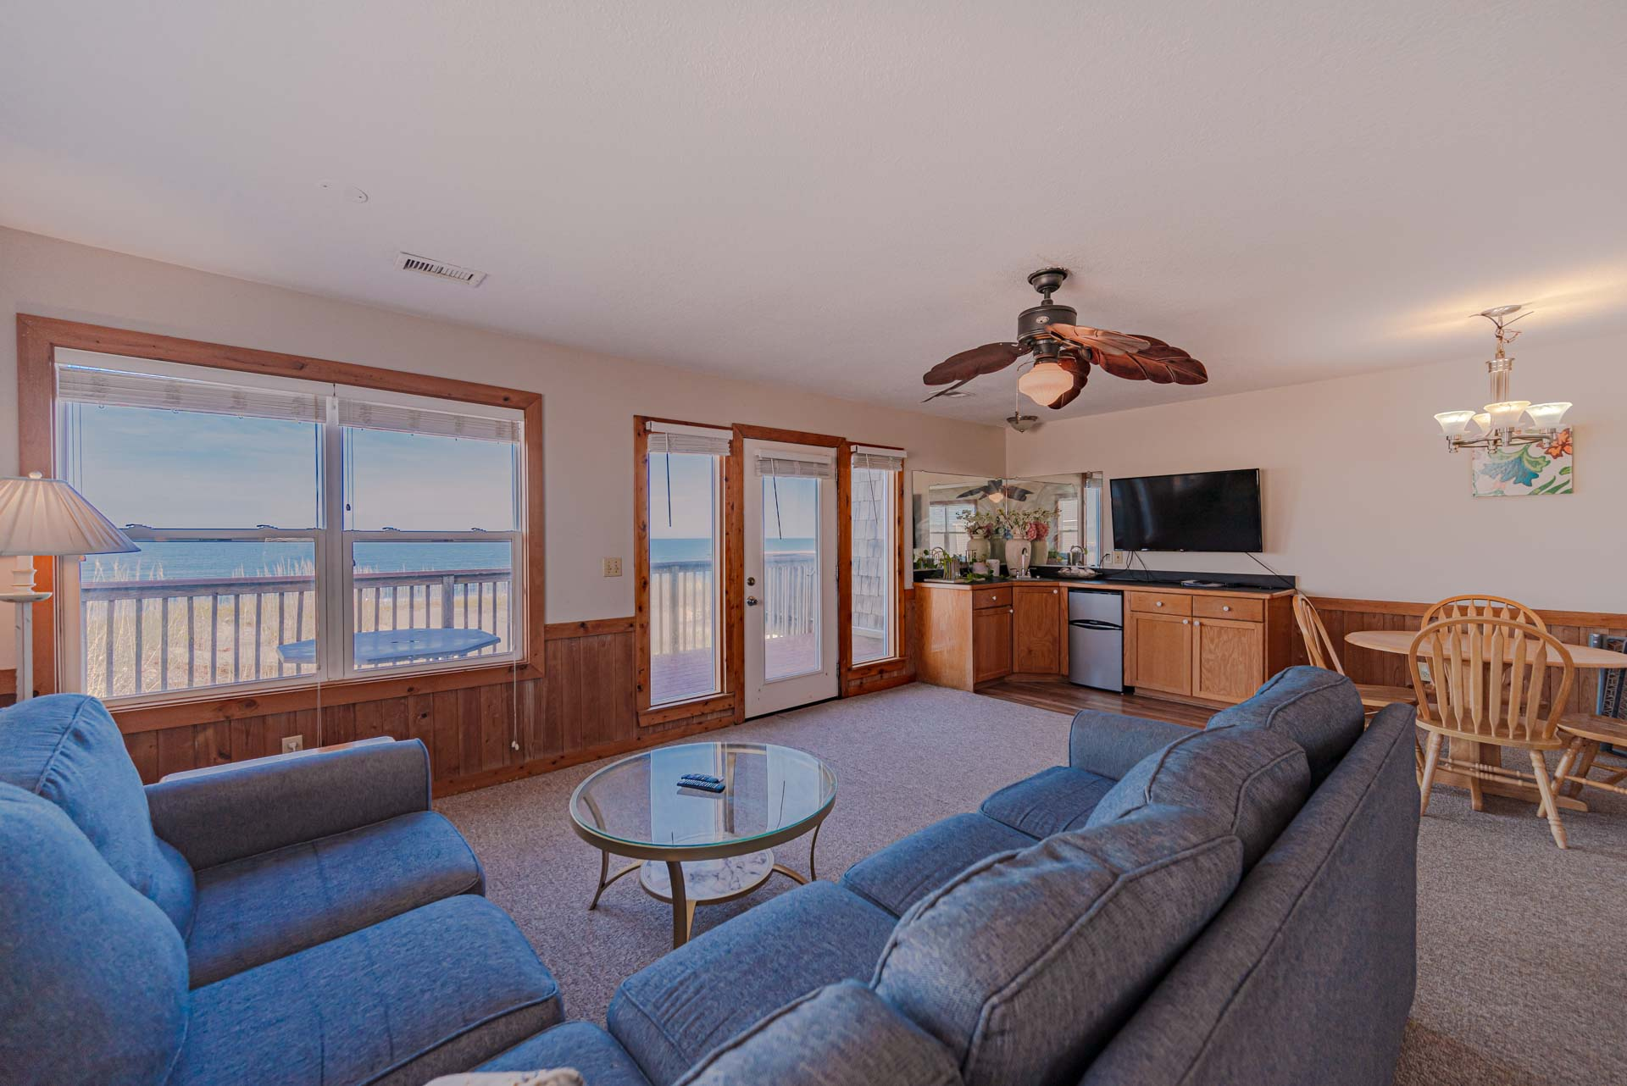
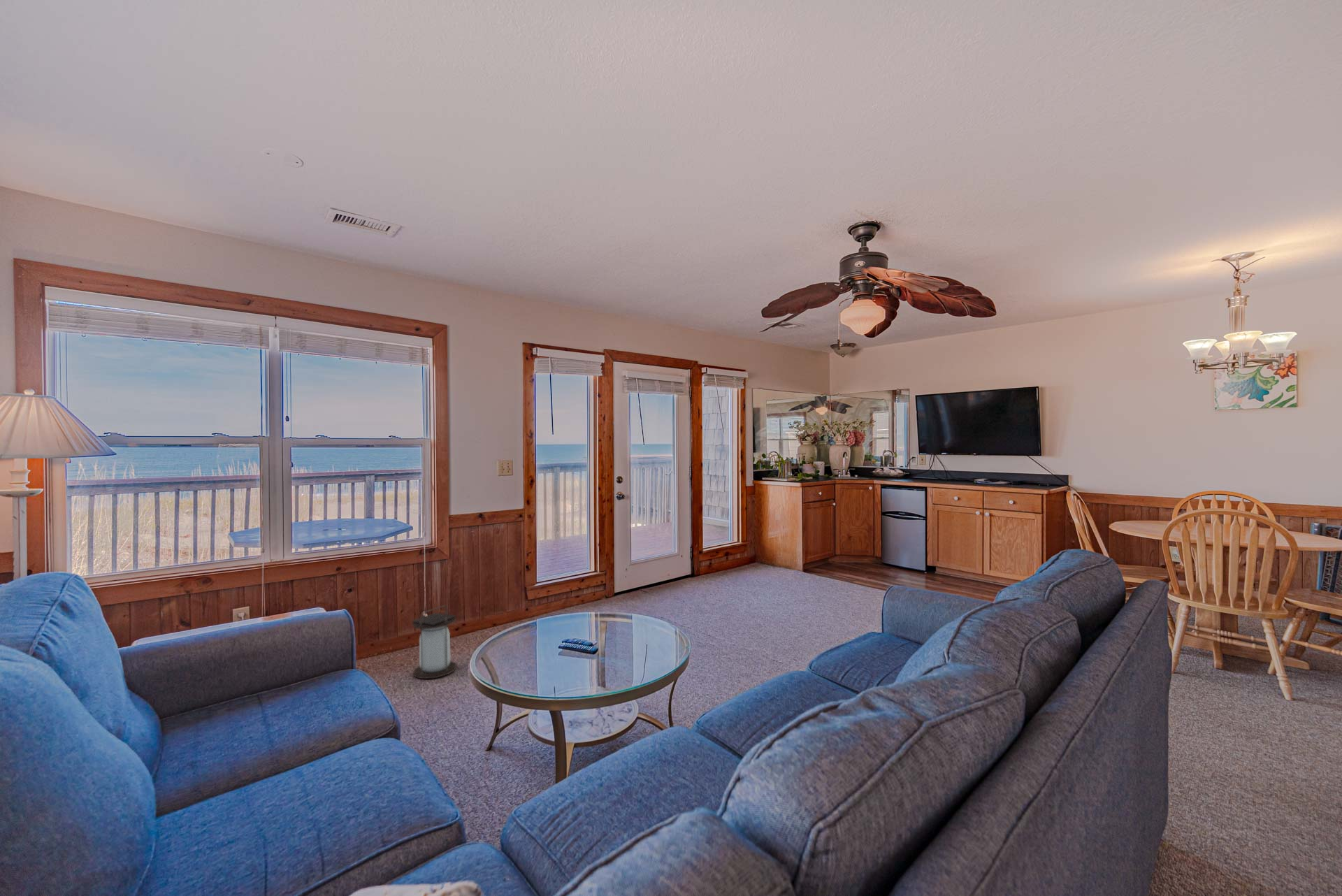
+ lantern [410,605,458,679]
